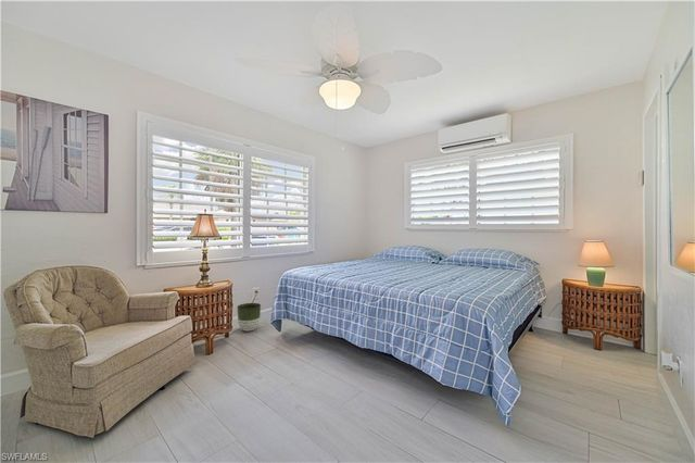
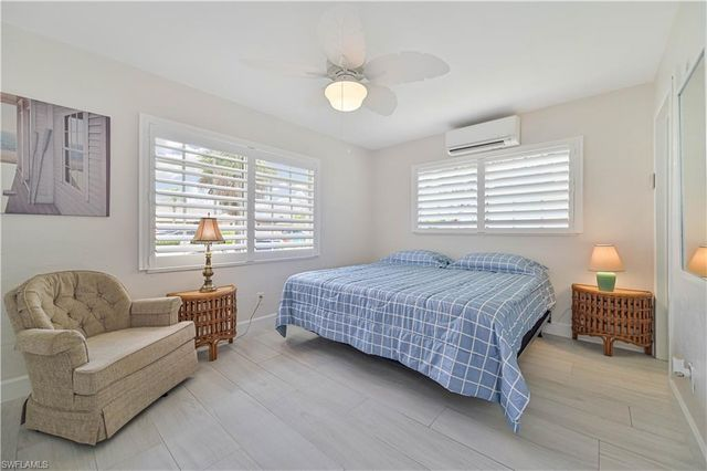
- planter [236,302,262,333]
